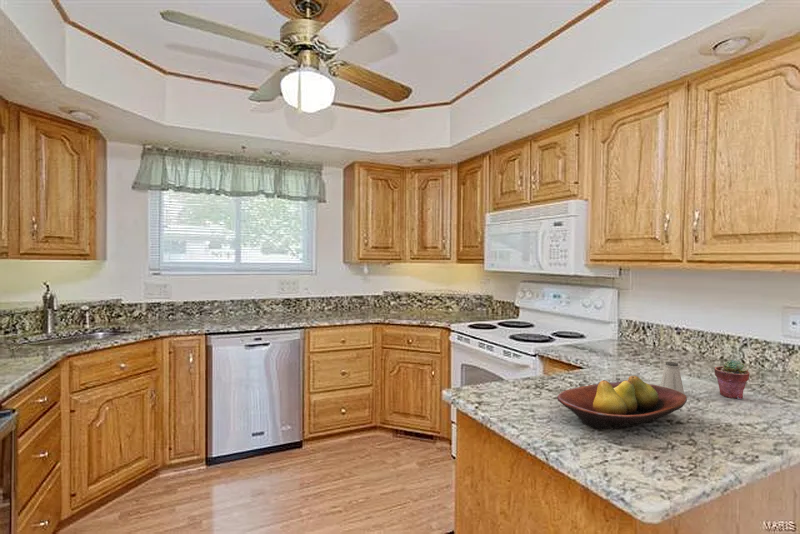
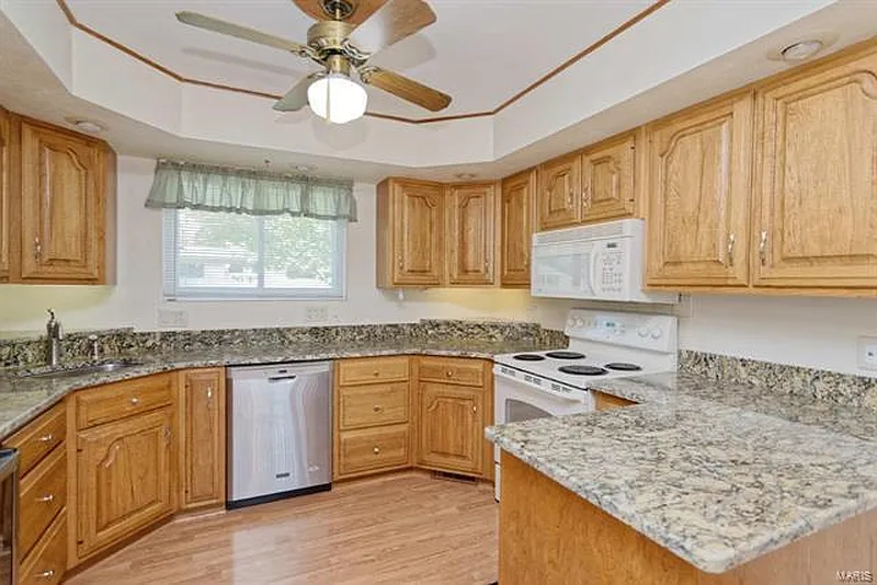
- saltshaker [659,361,685,395]
- fruit bowl [556,375,688,431]
- potted succulent [714,359,751,400]
